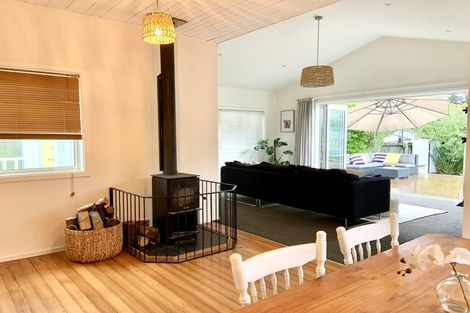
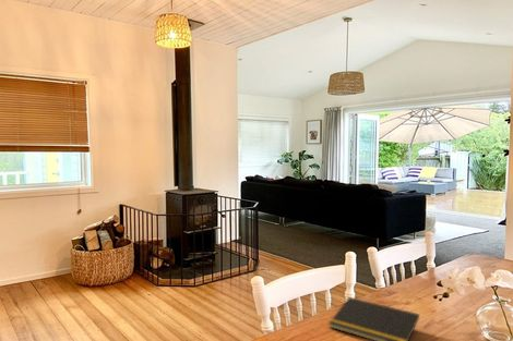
+ notepad [327,296,420,341]
